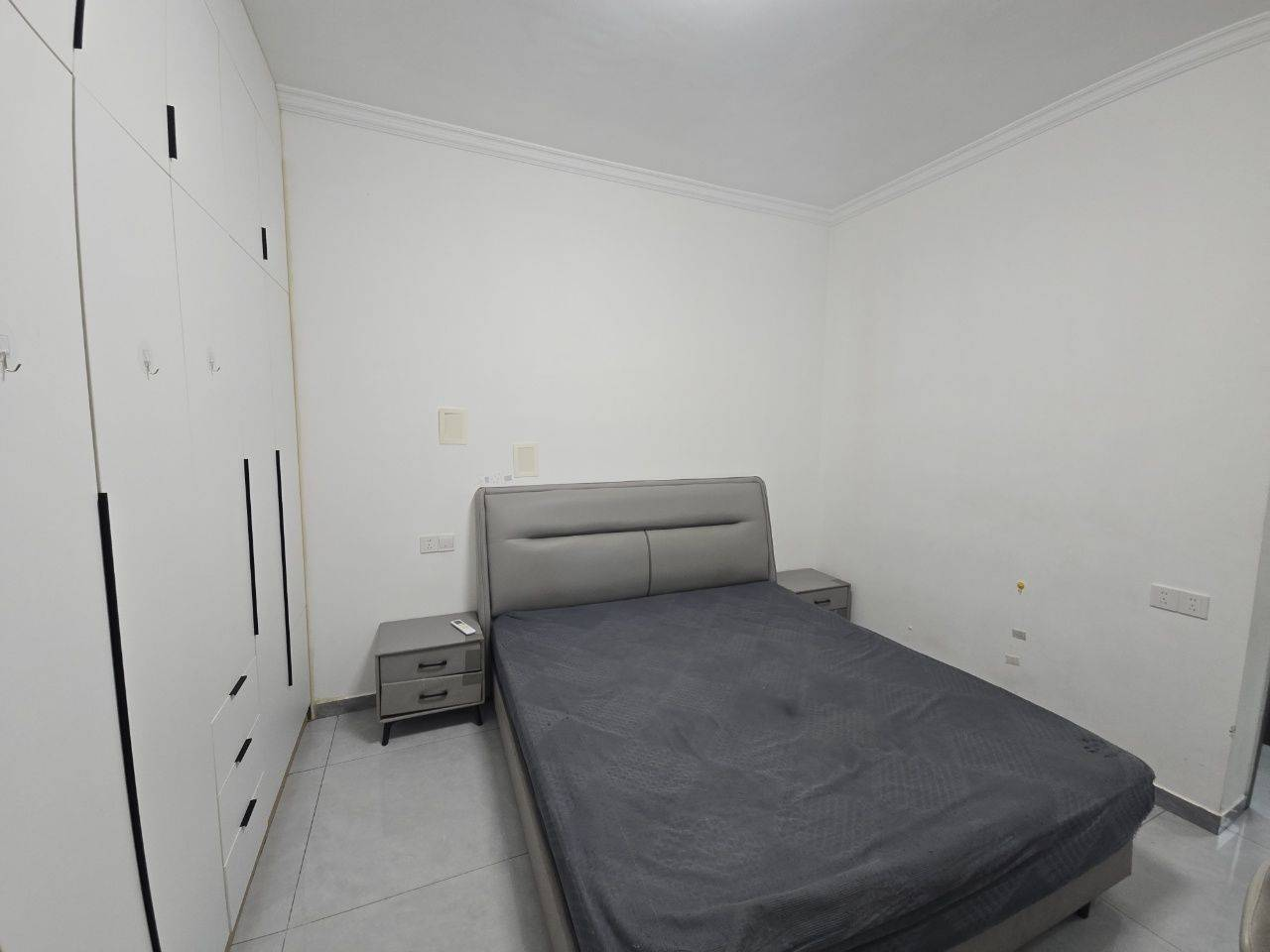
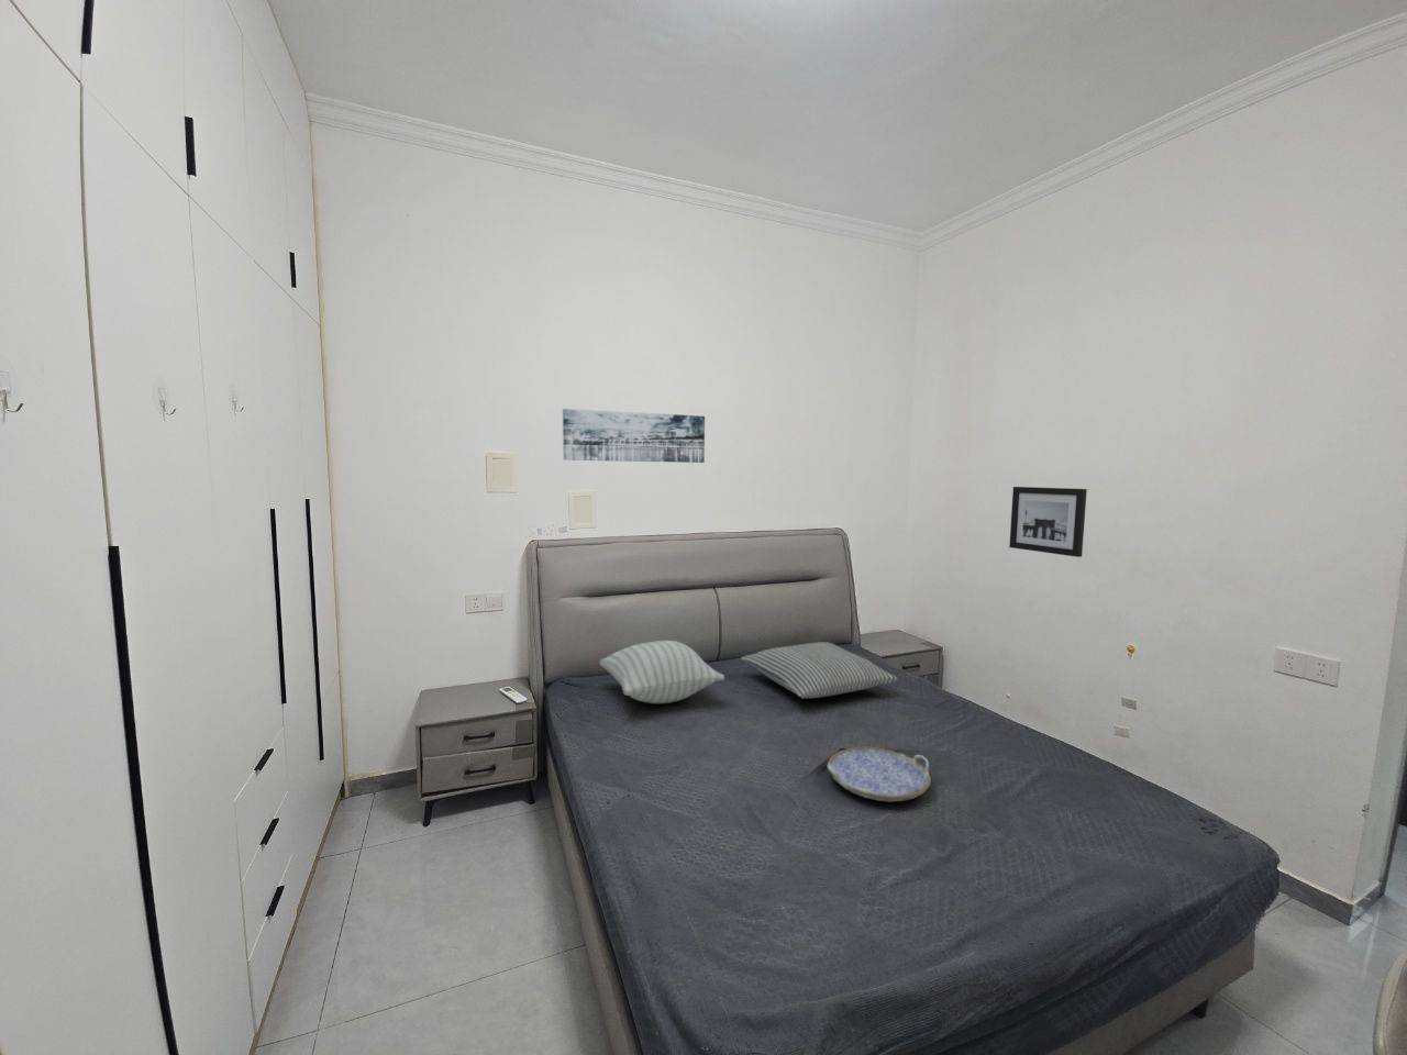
+ wall art [562,408,706,463]
+ pillow [740,641,900,699]
+ serving tray [826,746,932,802]
+ pillow [598,639,726,705]
+ wall art [1008,485,1088,559]
